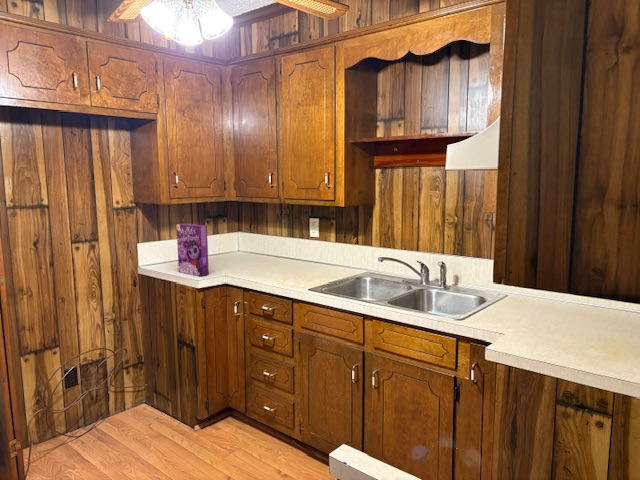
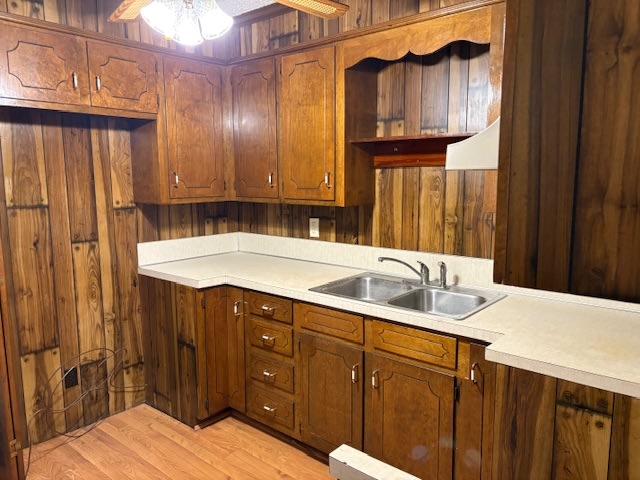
- cereal box [176,223,210,277]
